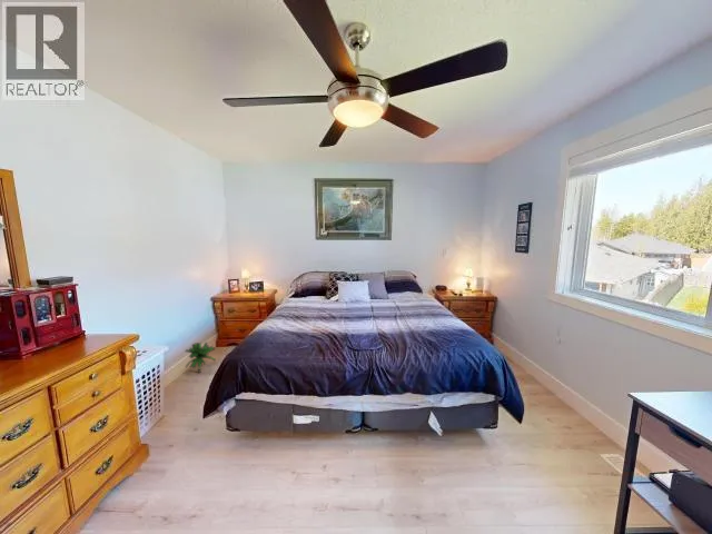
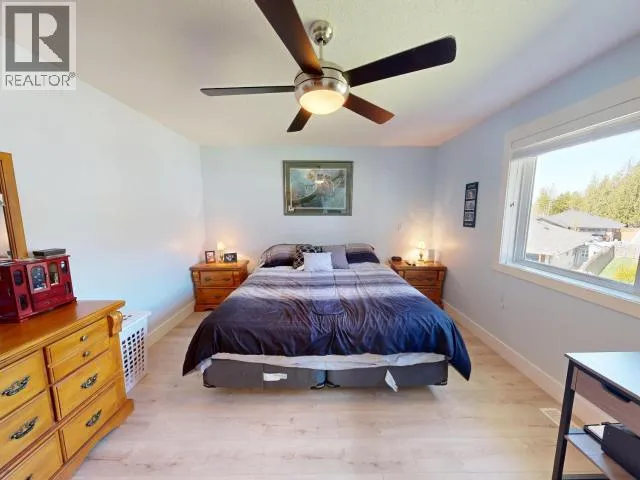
- decorative plant [184,340,217,374]
